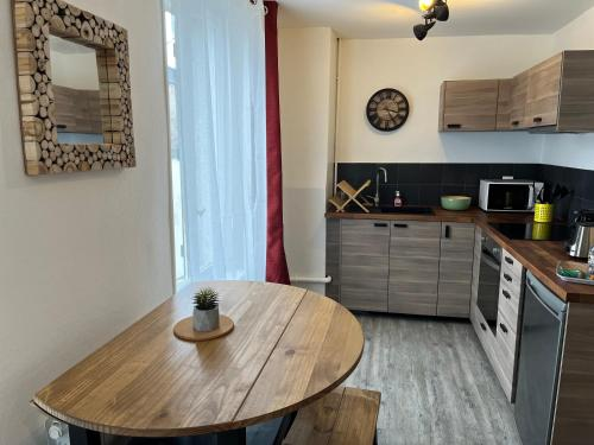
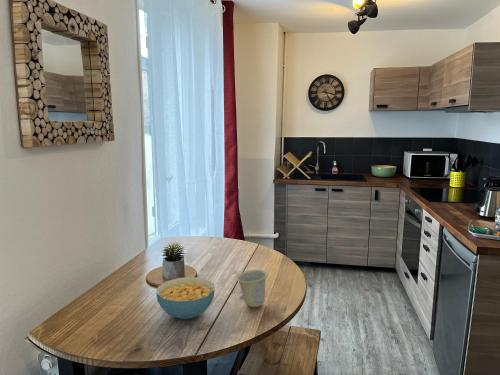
+ cup [234,269,269,308]
+ cereal bowl [155,276,216,320]
